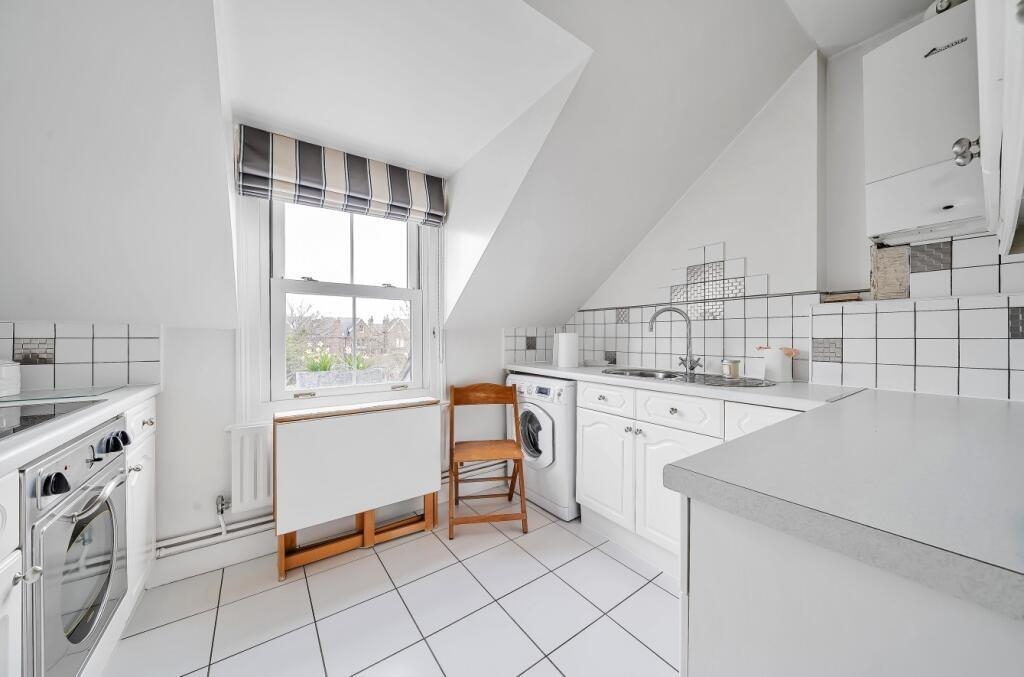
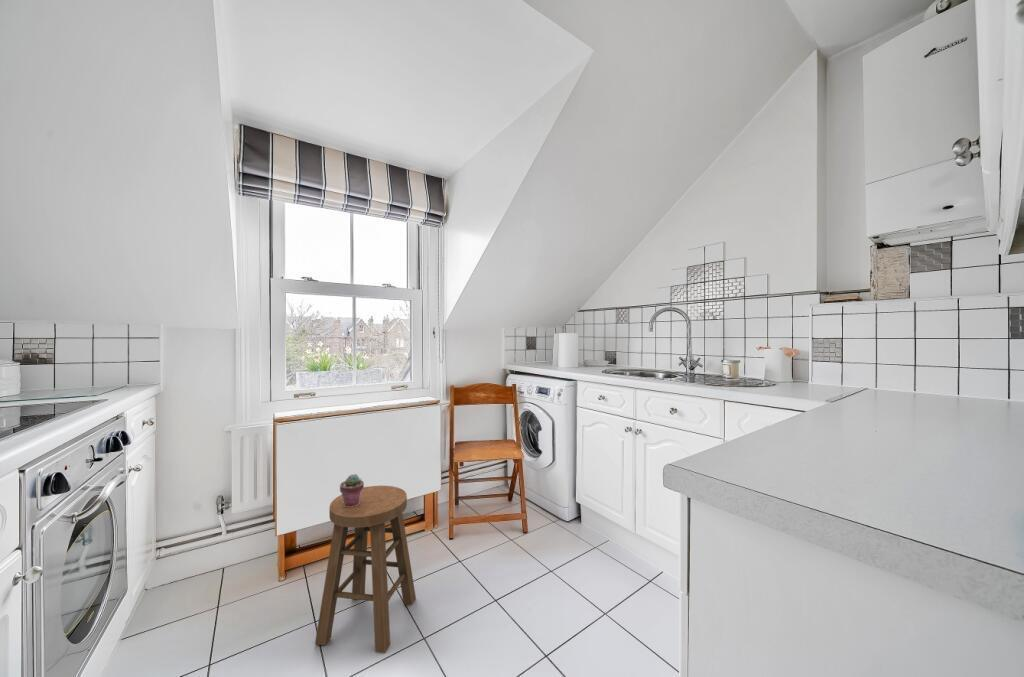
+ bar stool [314,485,417,654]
+ potted succulent [339,473,365,507]
